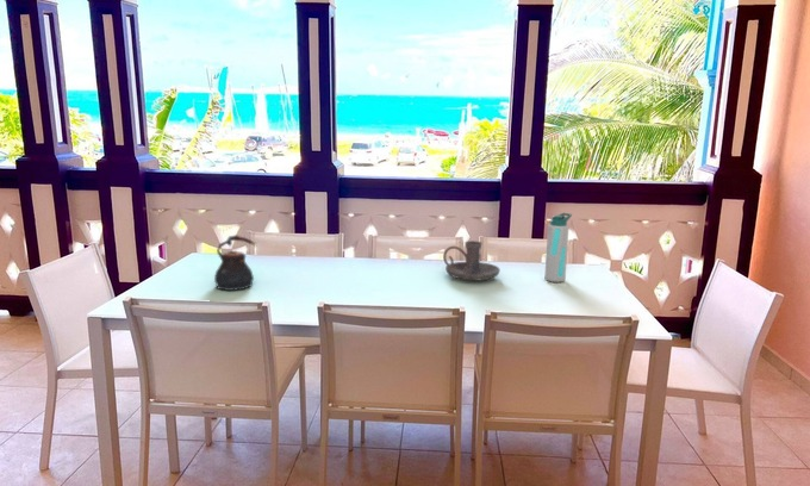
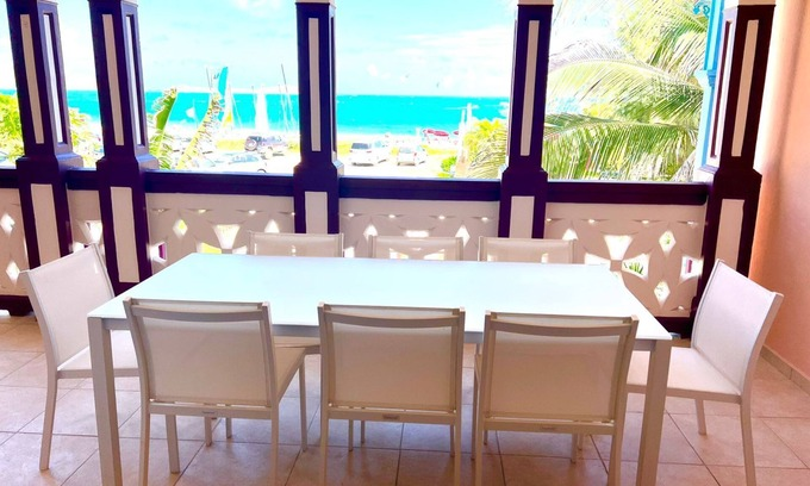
- candle holder [442,239,501,282]
- teapot [213,233,257,292]
- water bottle [543,212,573,284]
